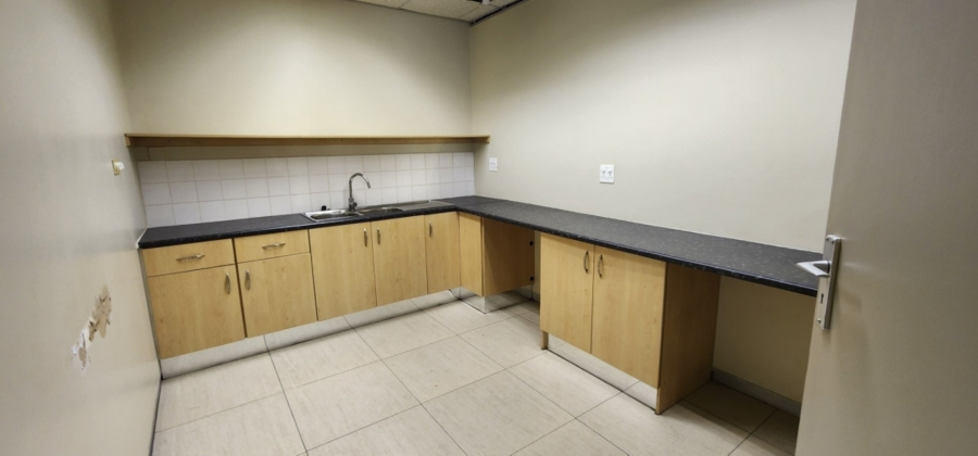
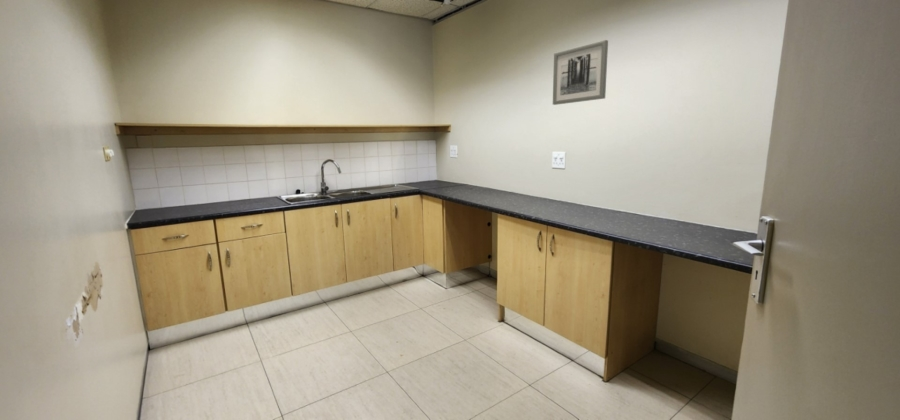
+ wall art [552,39,609,106]
